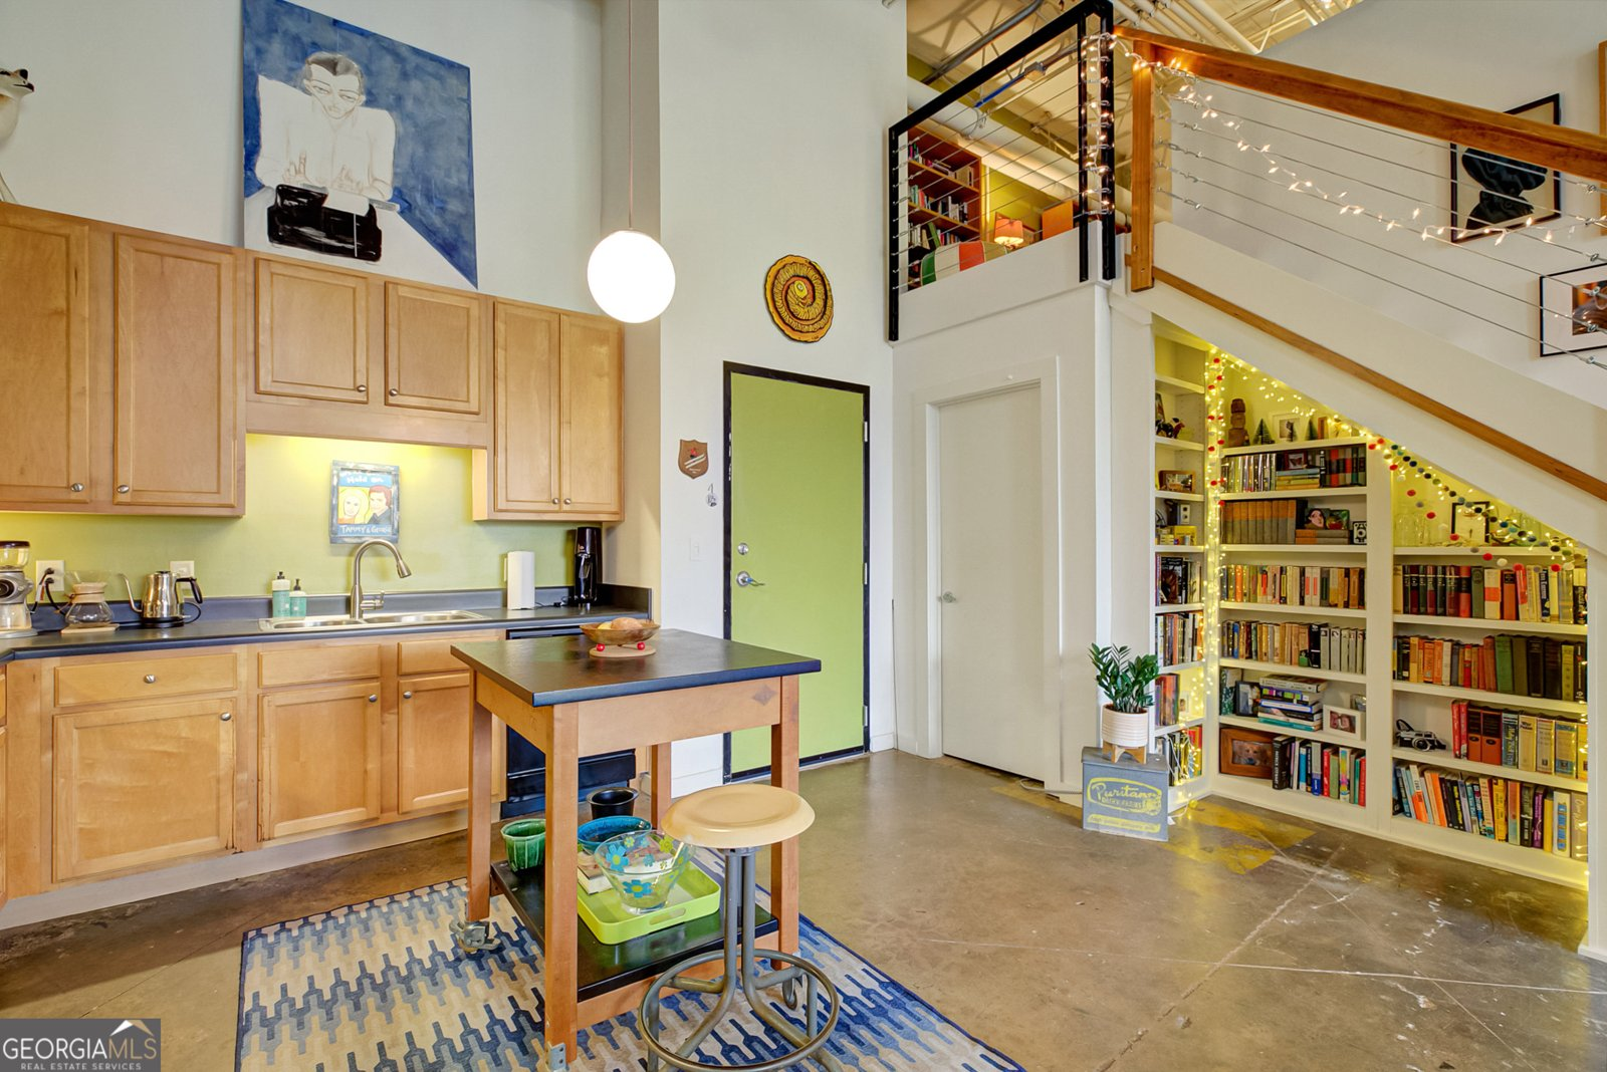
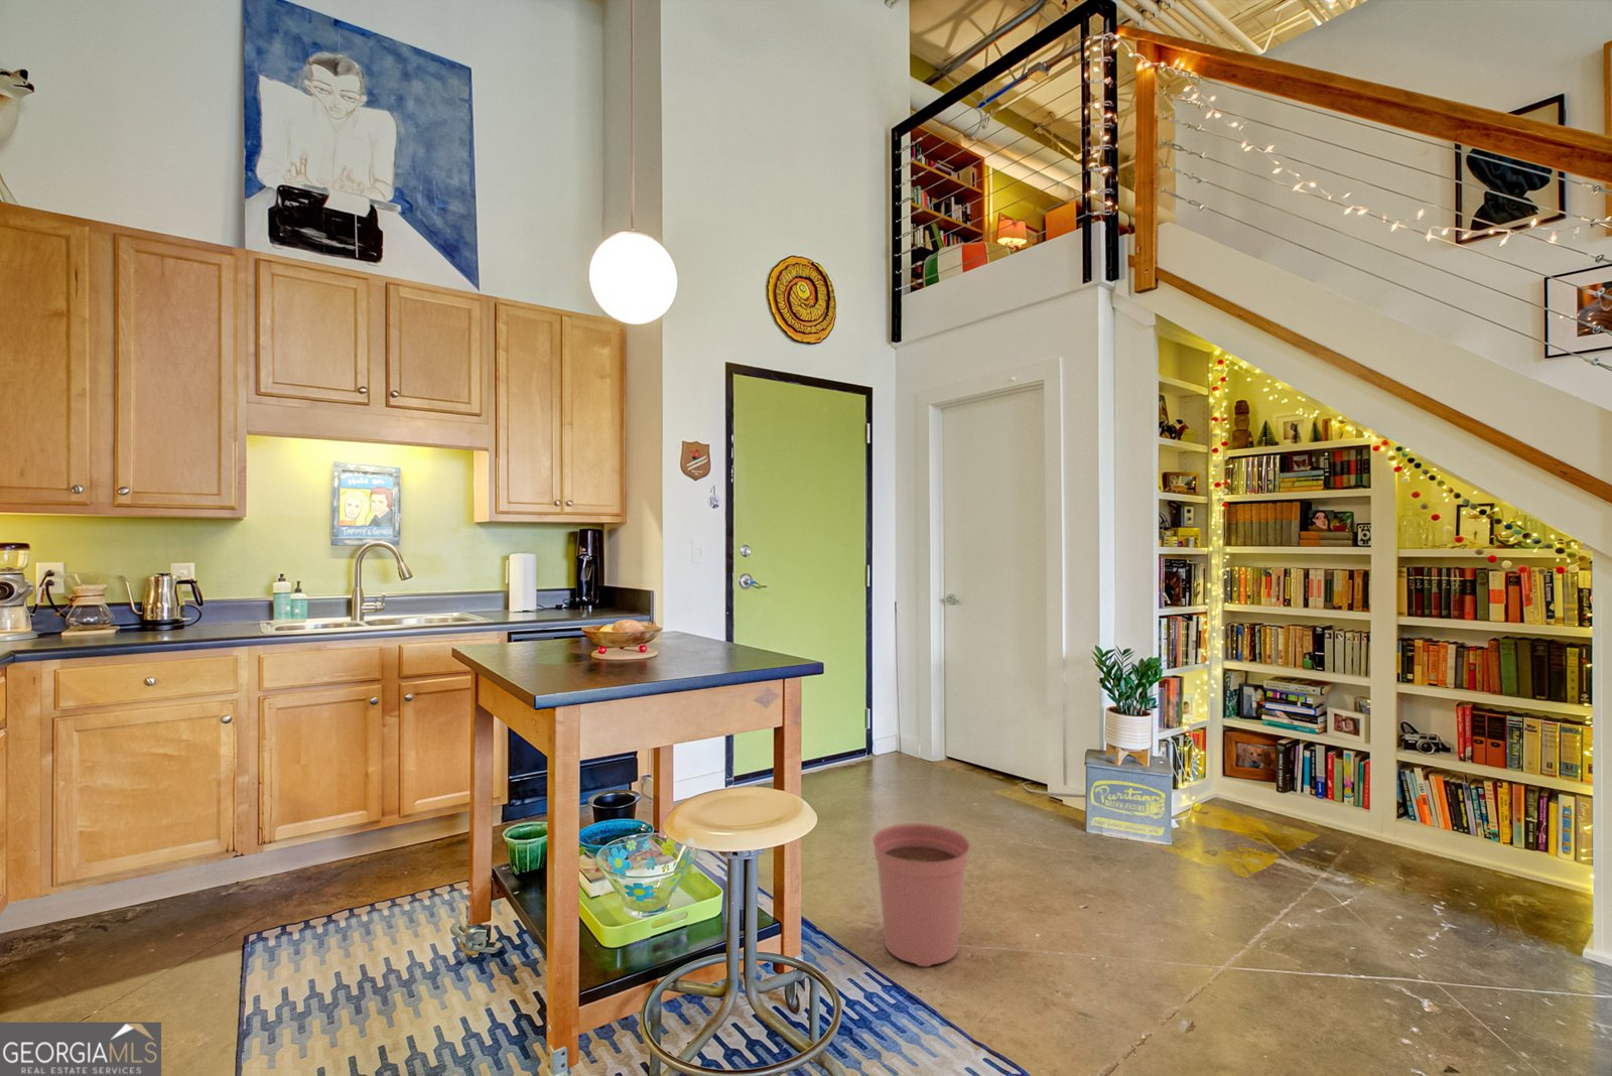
+ plant pot [871,823,970,968]
